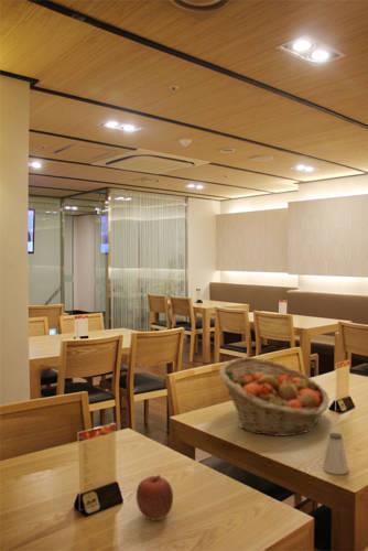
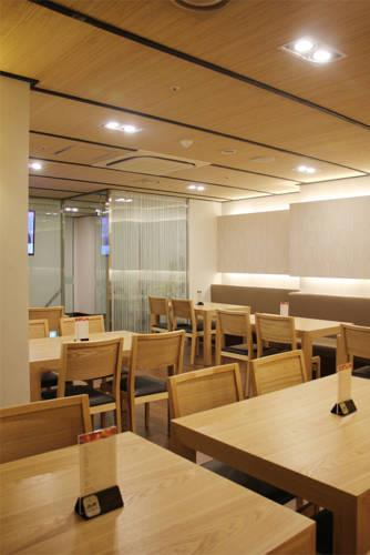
- fruit basket [218,356,331,437]
- apple [136,474,174,521]
- saltshaker [322,432,349,475]
